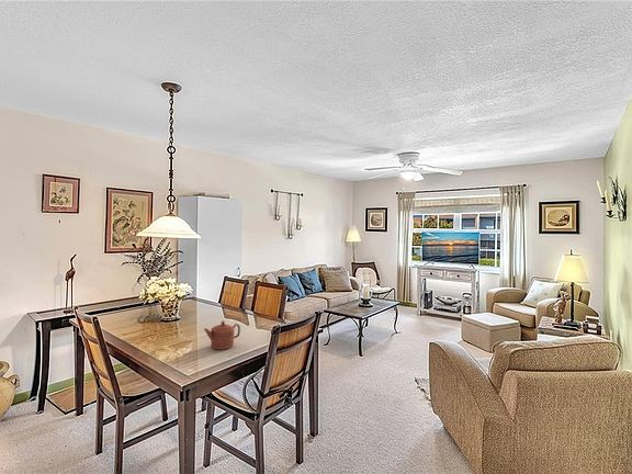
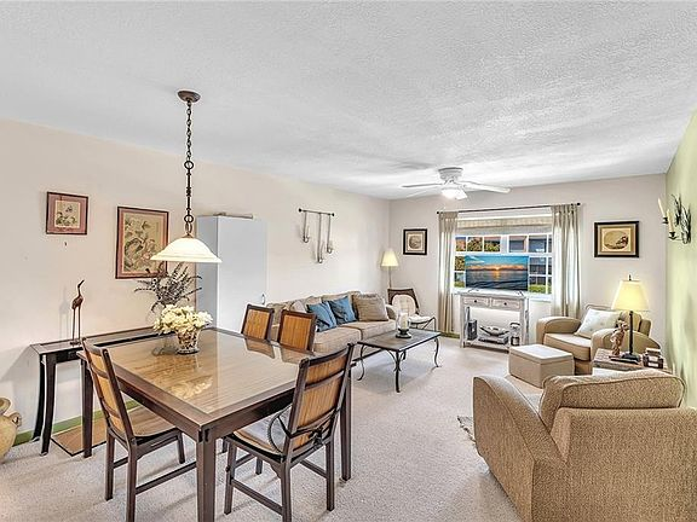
- teapot [203,320,241,350]
